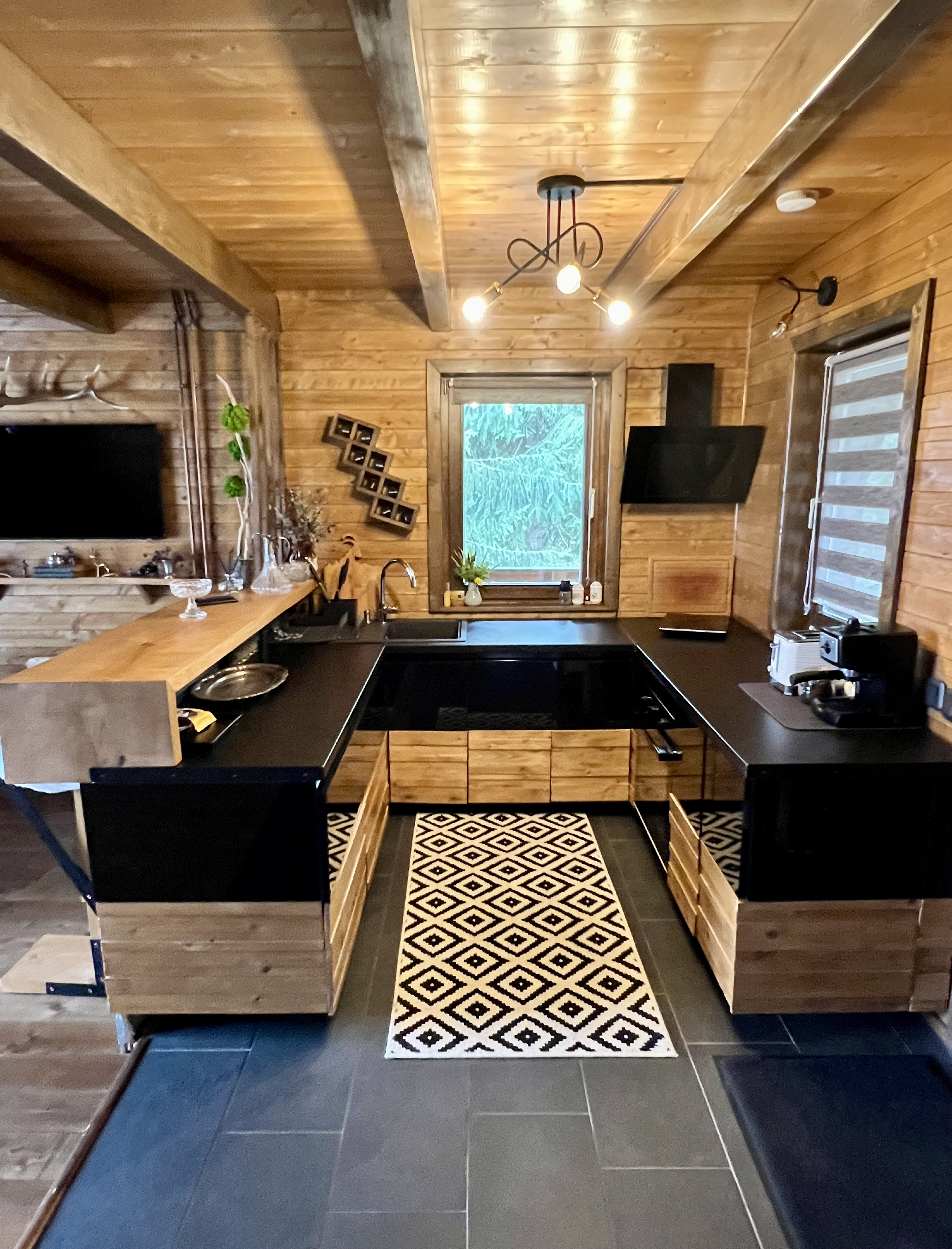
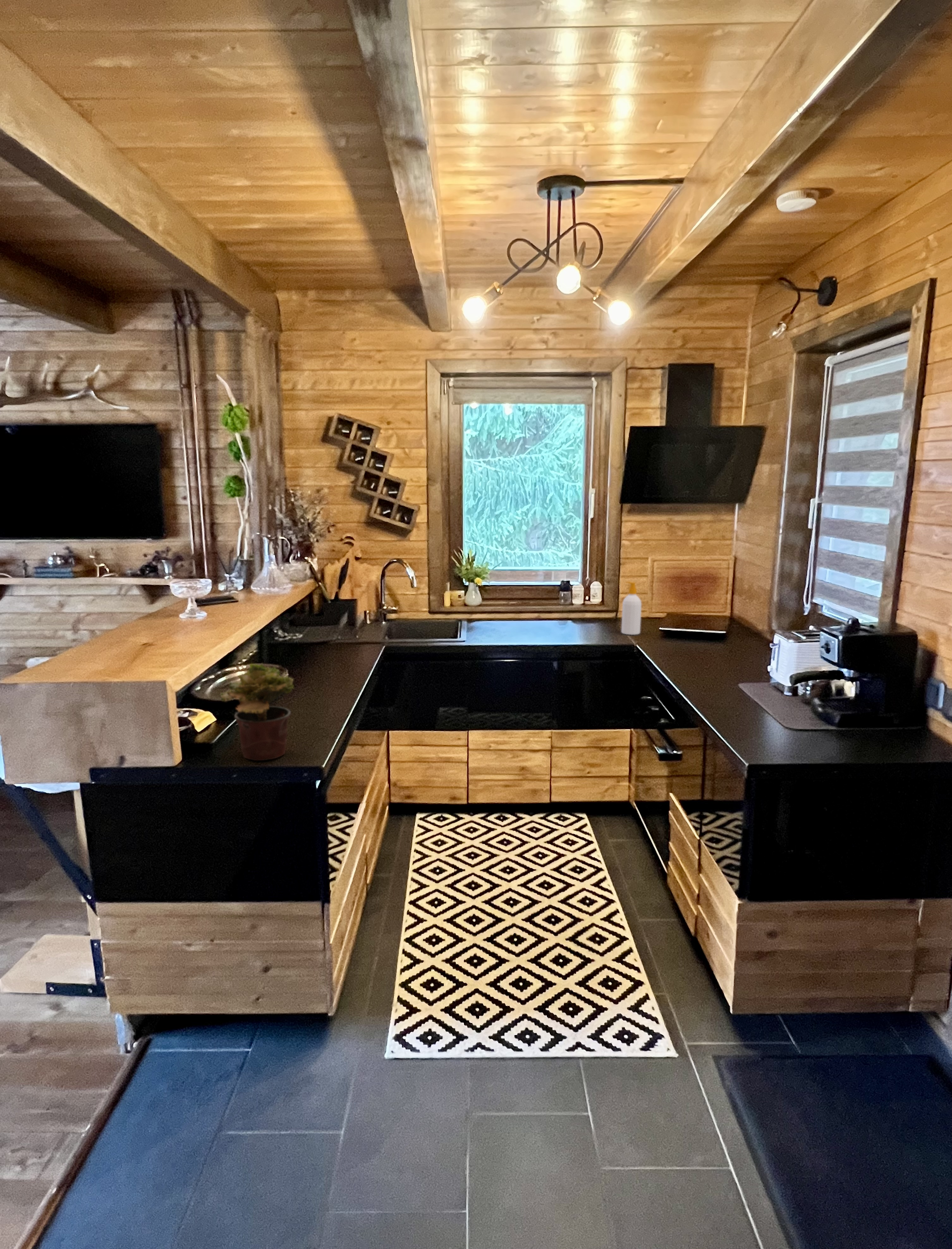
+ soap bottle [621,581,642,635]
+ potted plant [220,663,295,761]
